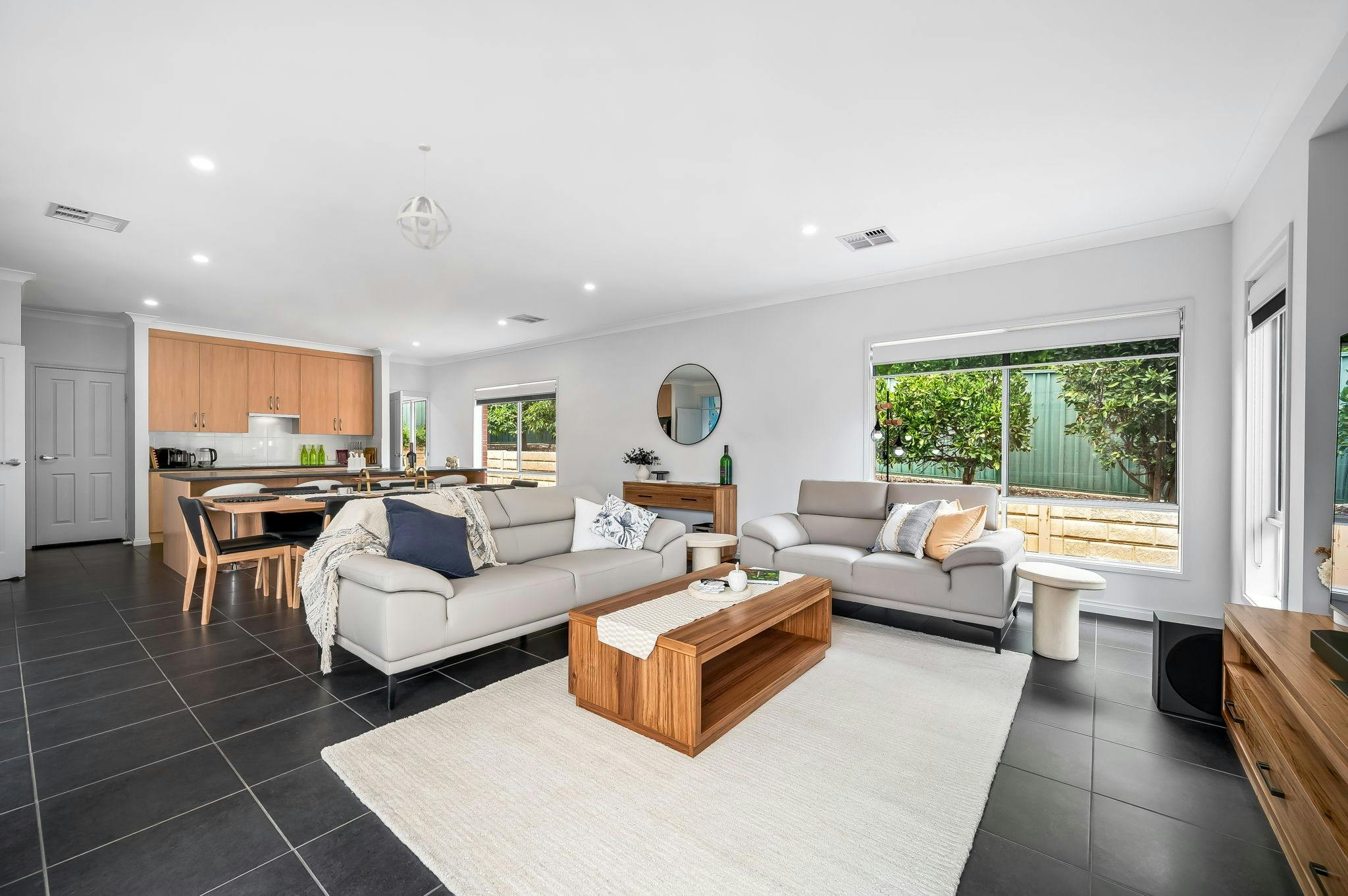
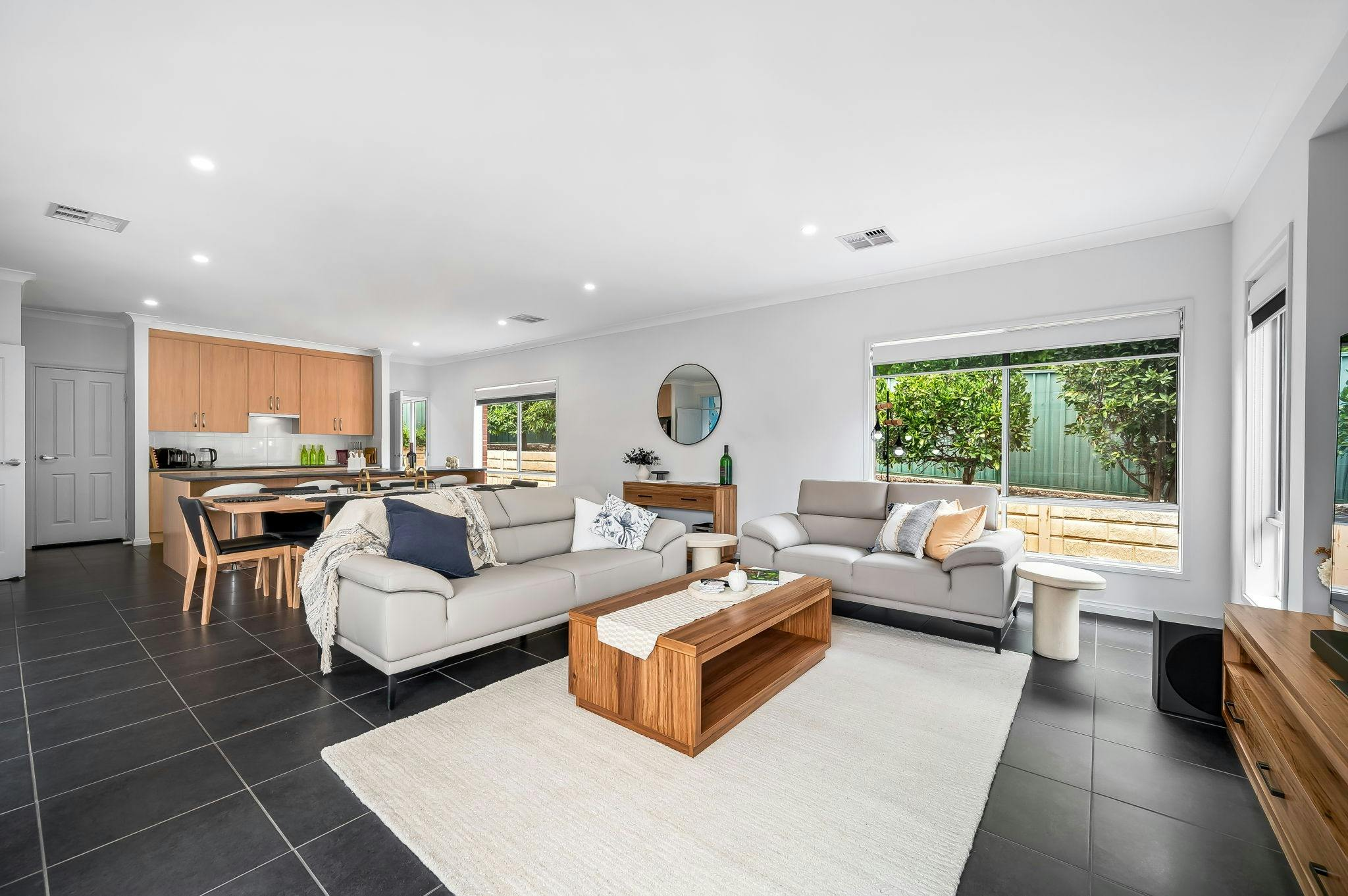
- pendant light [396,143,452,251]
